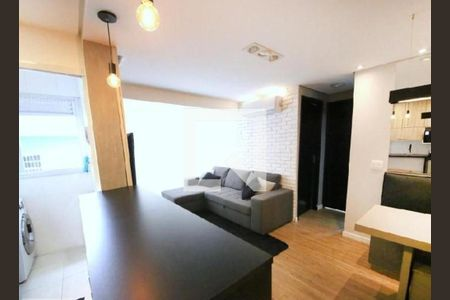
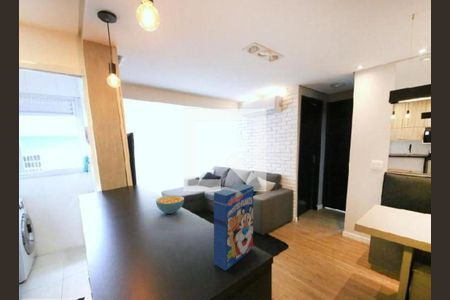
+ cereal bowl [155,194,185,215]
+ cereal box [213,183,255,272]
